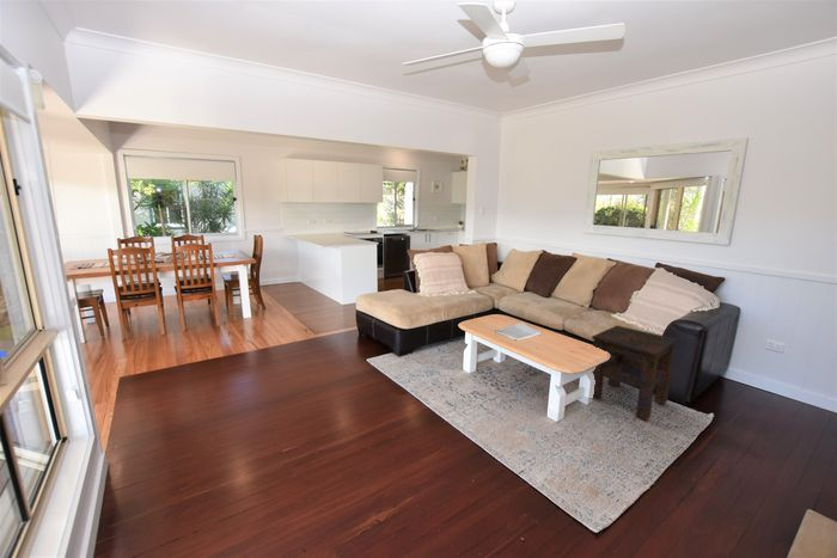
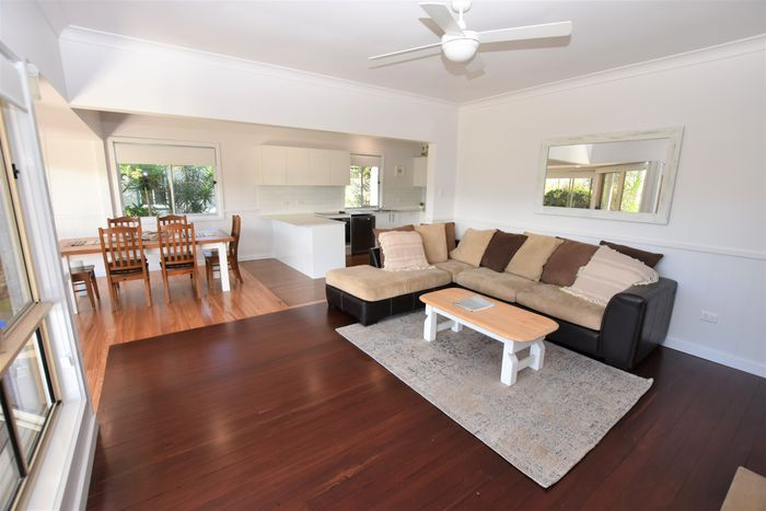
- side table [591,324,679,422]
